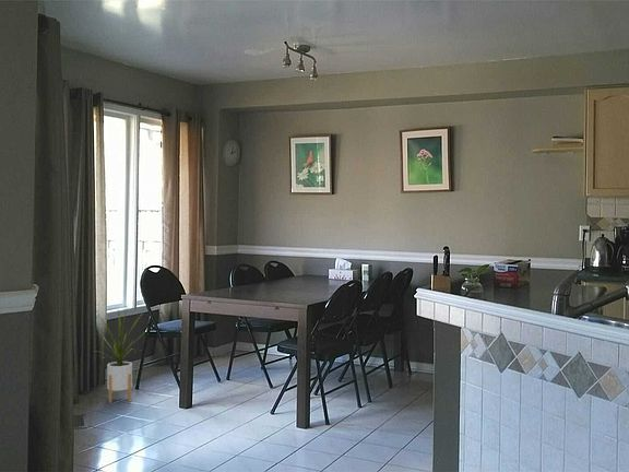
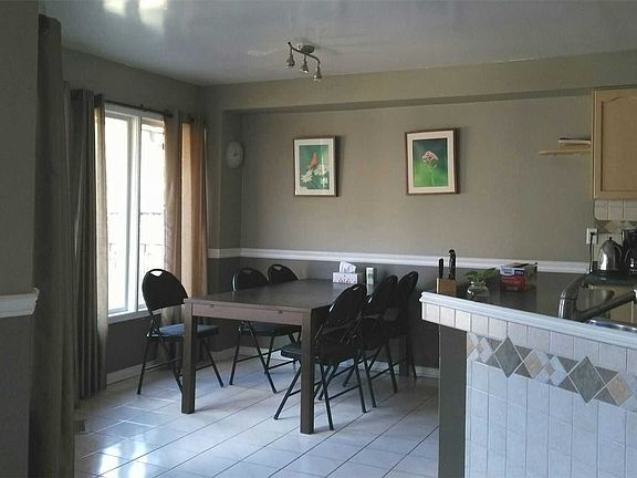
- house plant [93,305,150,404]
